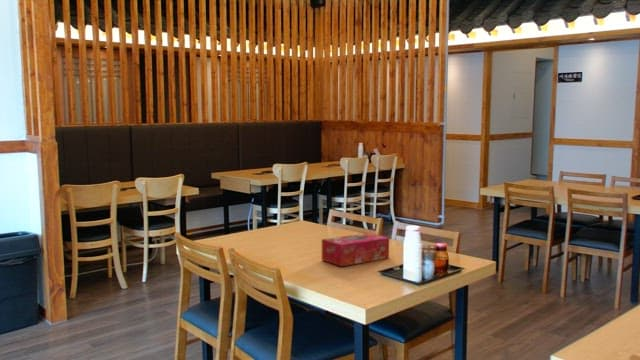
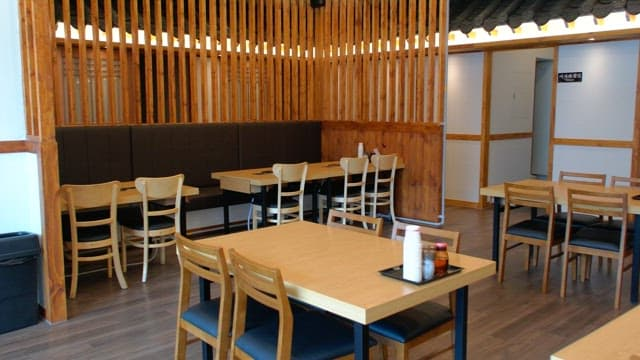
- tissue box [321,232,390,267]
